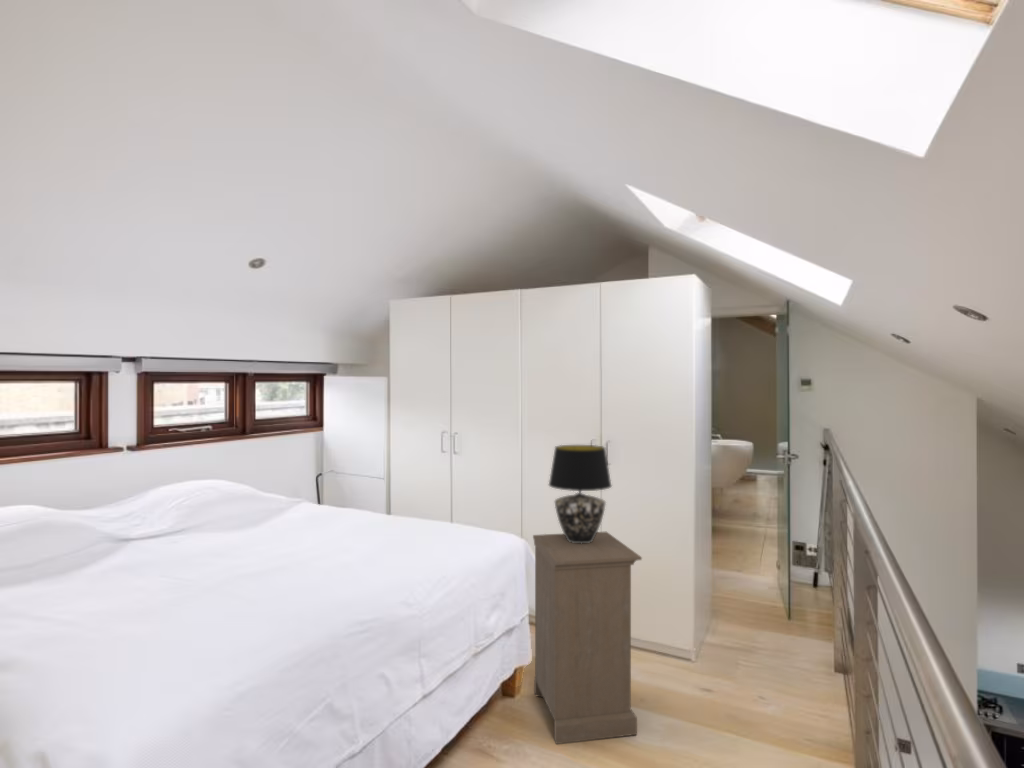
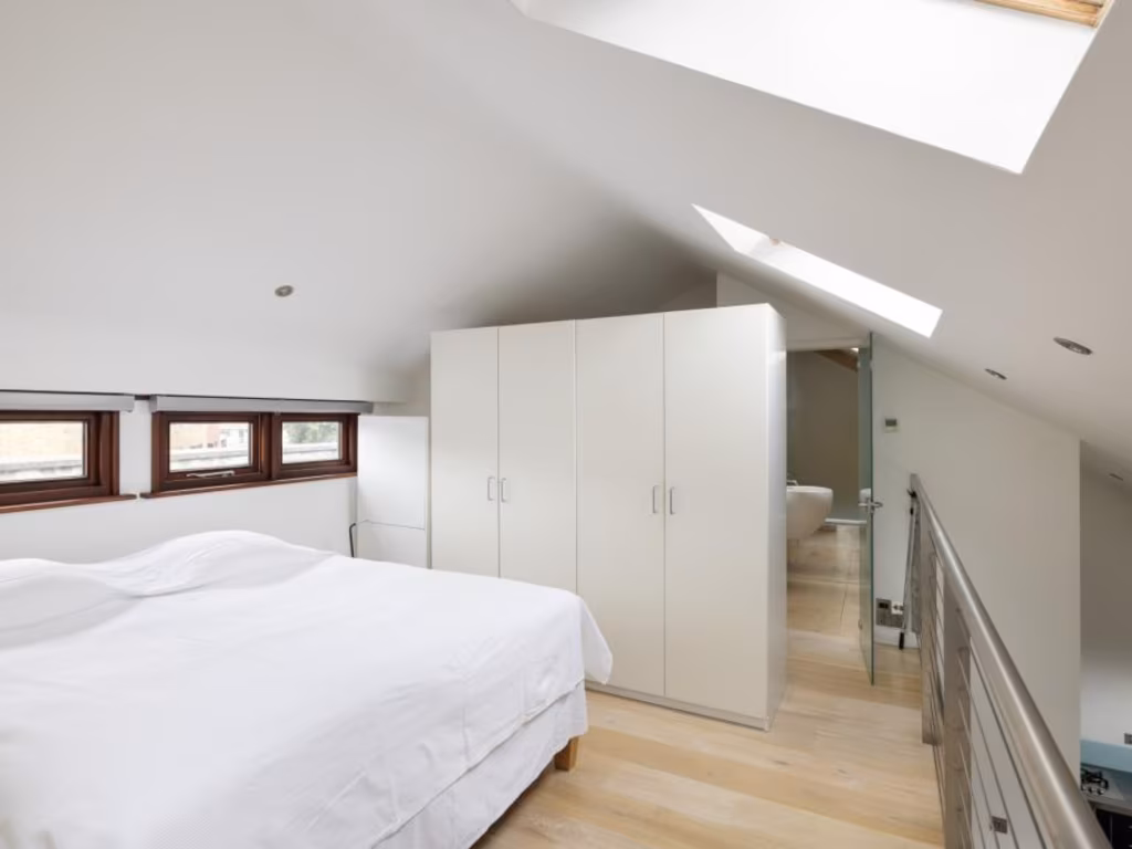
- nightstand [532,531,643,745]
- table lamp [548,444,613,544]
